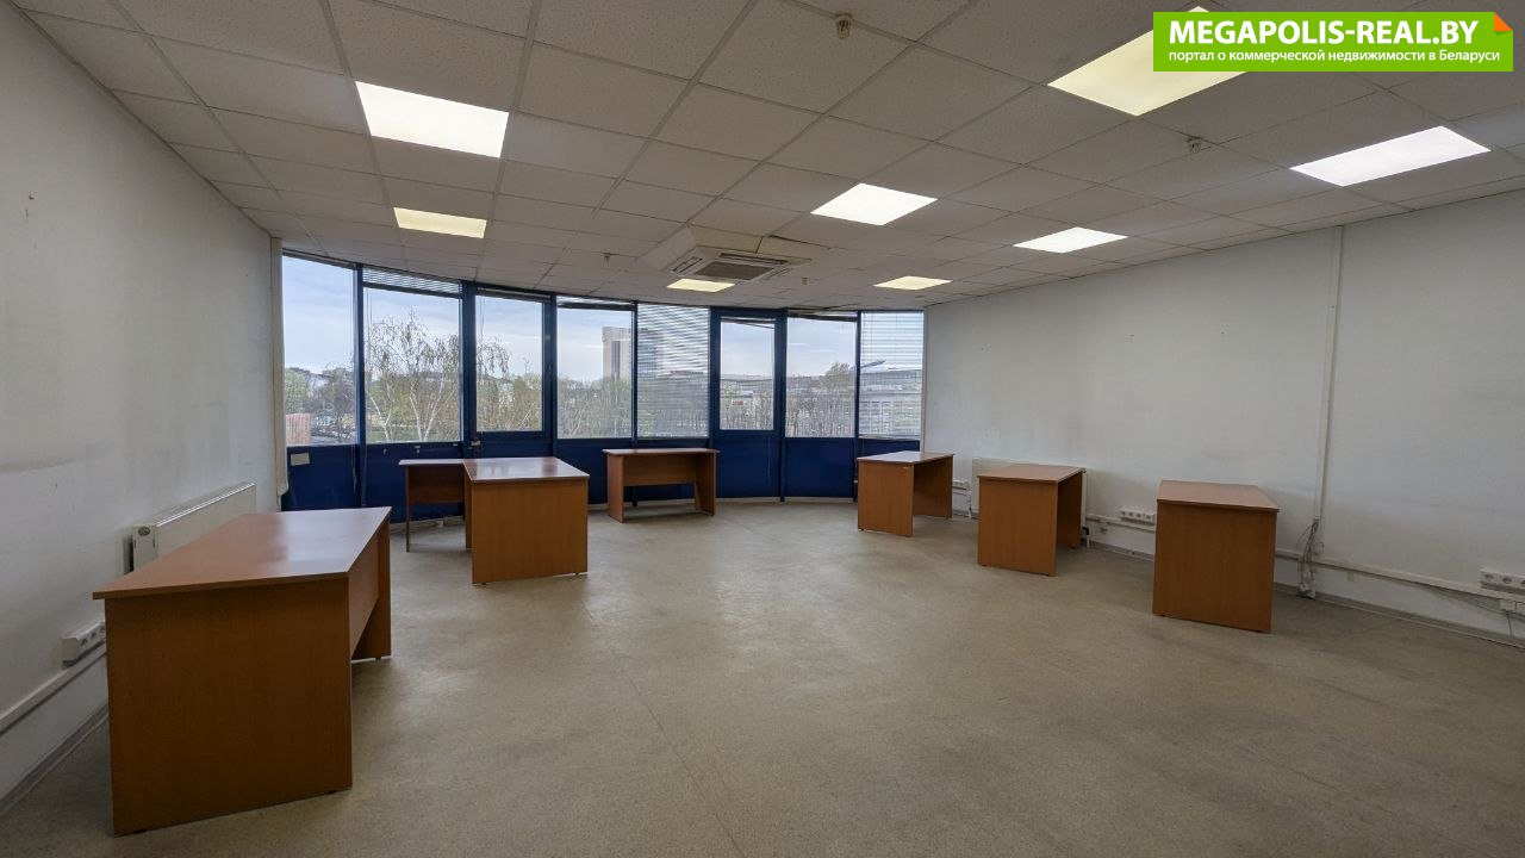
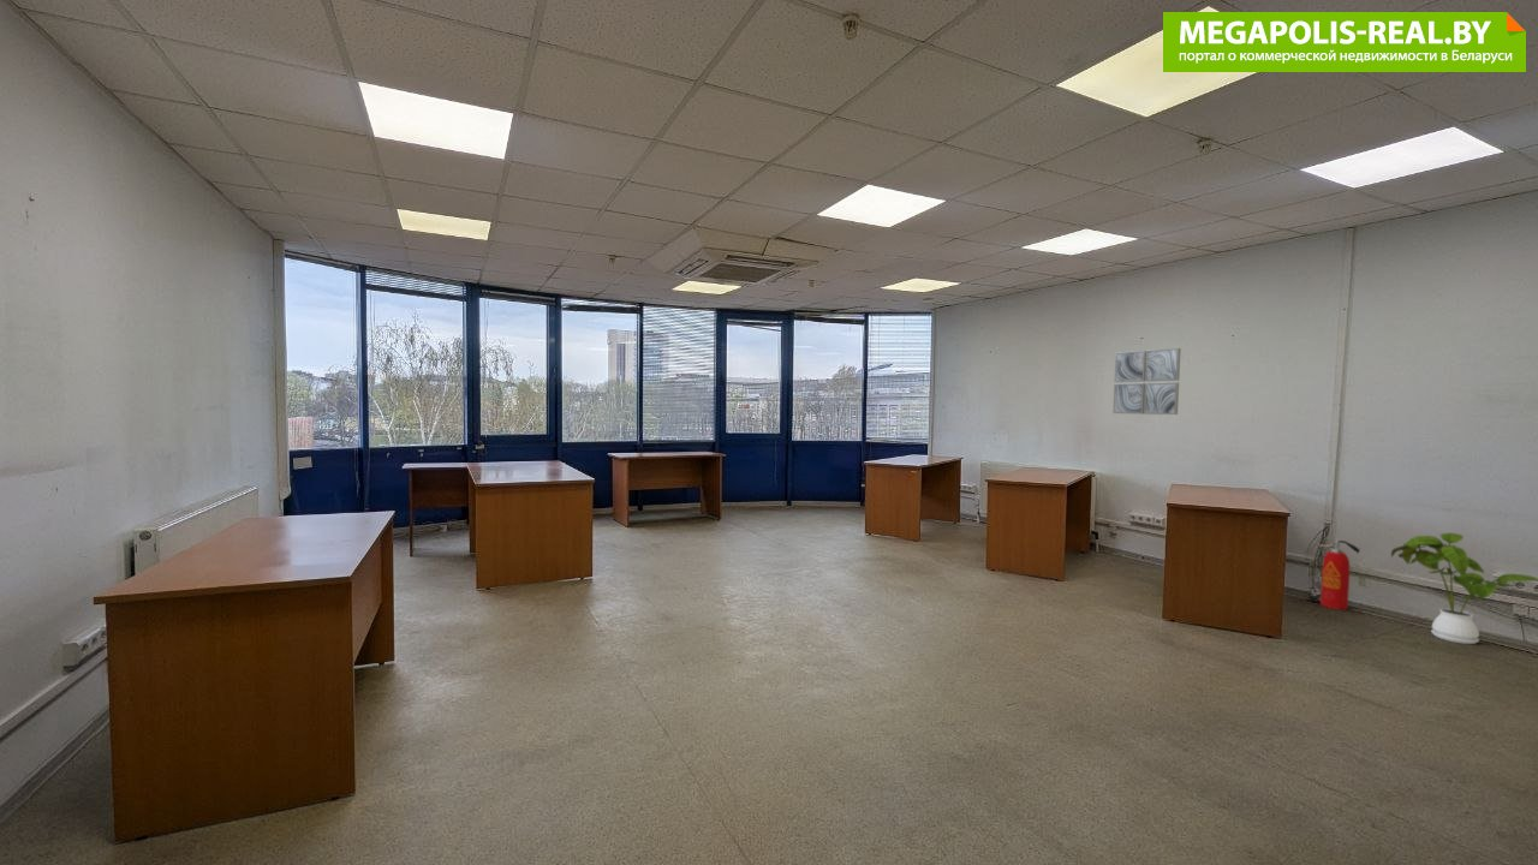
+ house plant [1390,531,1538,645]
+ fire extinguisher [1319,538,1361,610]
+ wall art [1113,347,1182,416]
